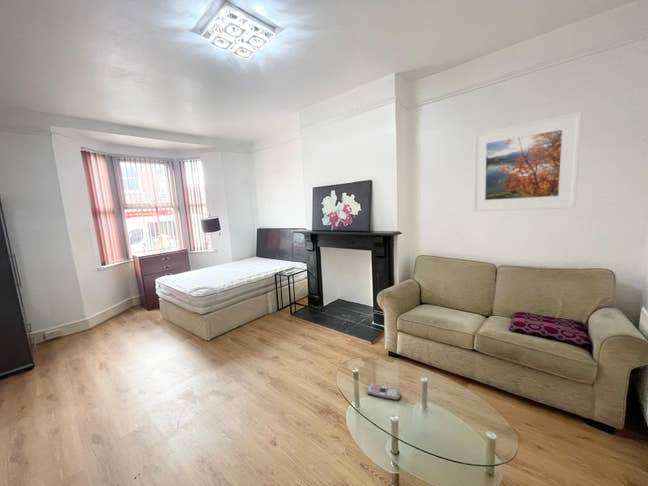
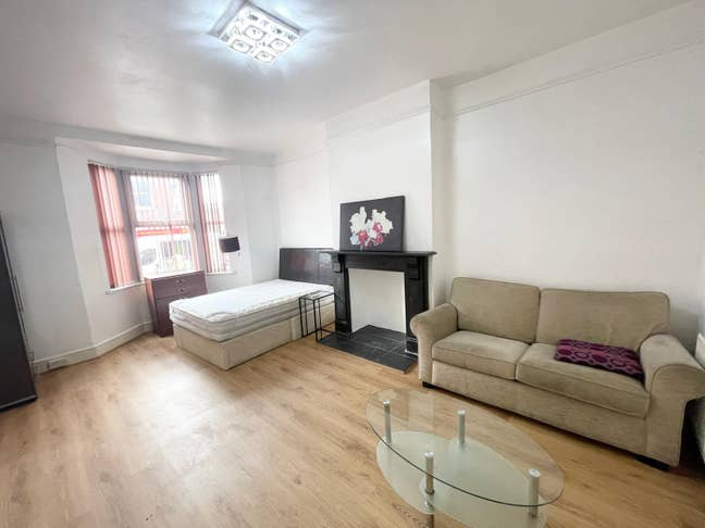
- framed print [472,111,583,213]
- remote control [366,382,401,401]
